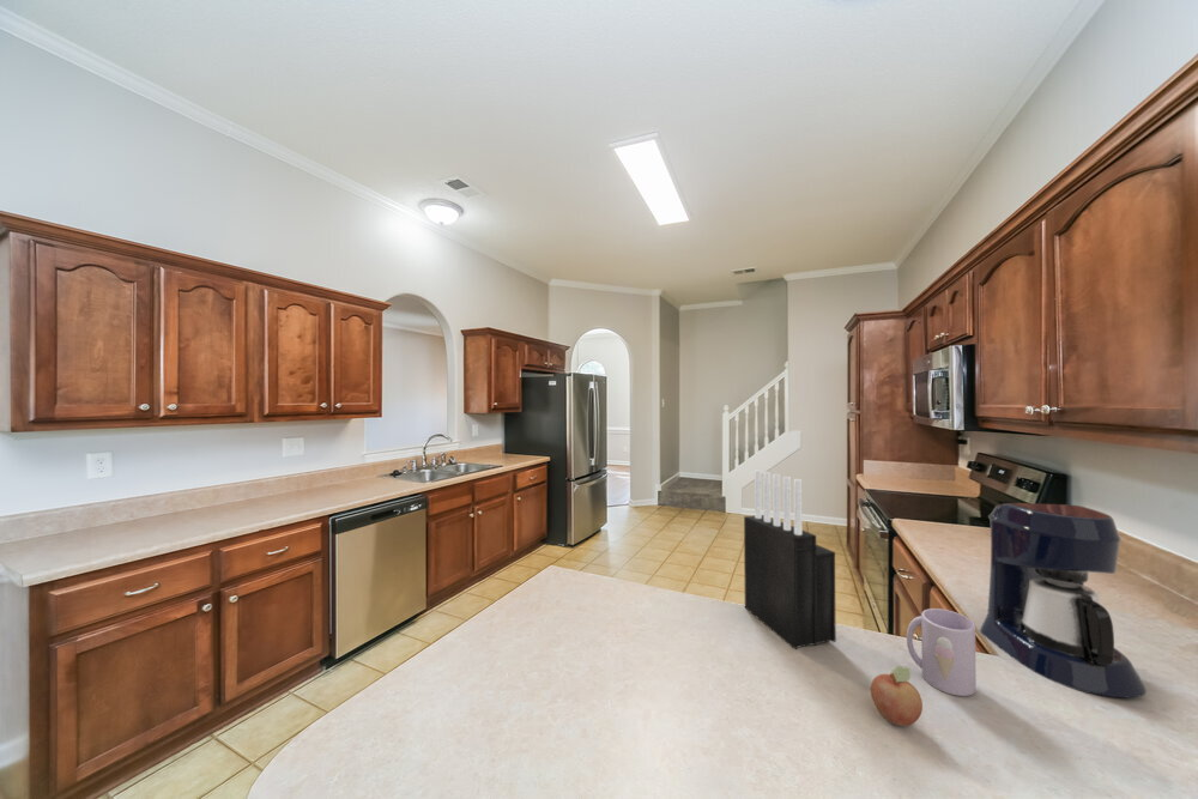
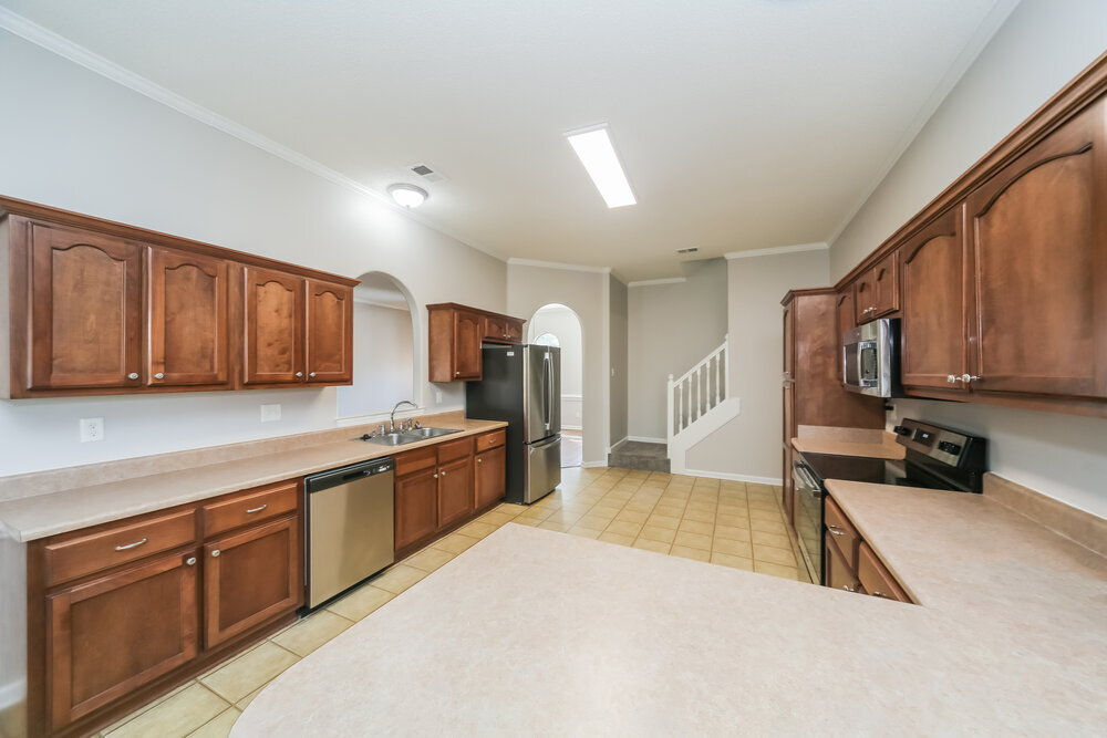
- mug [906,607,978,697]
- knife block [743,468,837,650]
- fruit [870,665,924,727]
- coffee maker [979,502,1148,698]
